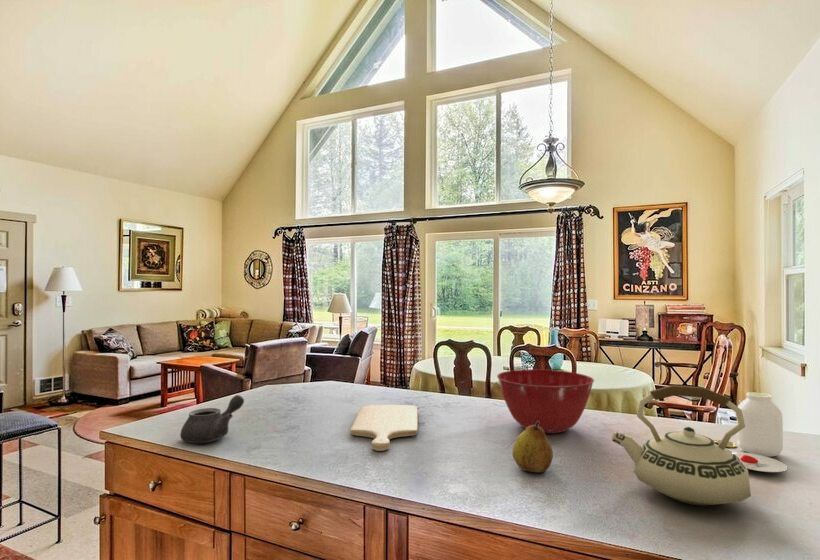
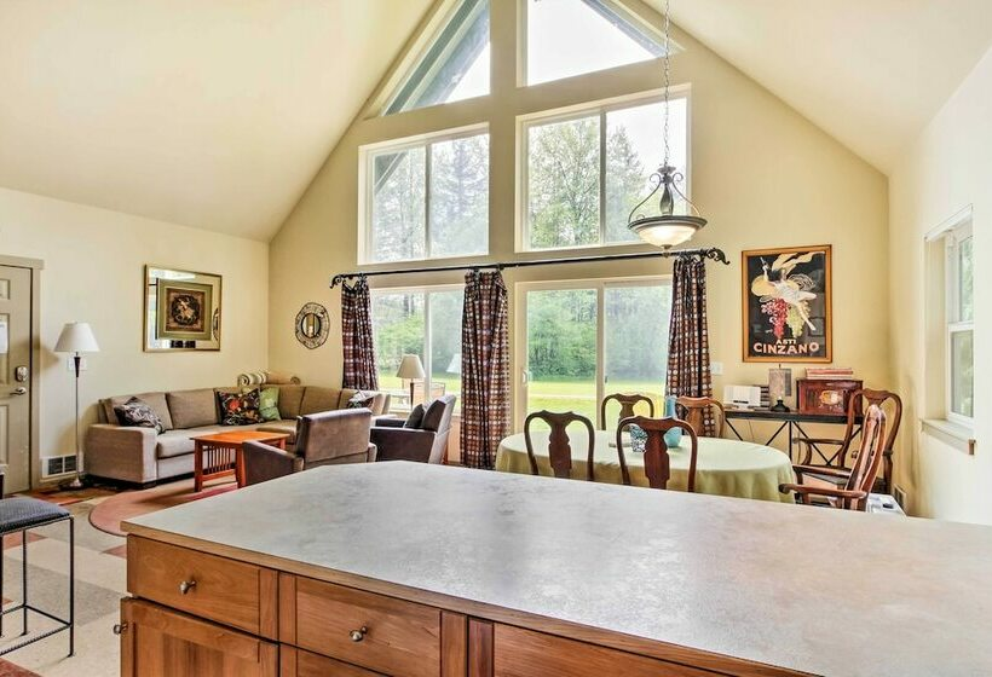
- teakettle [611,384,752,507]
- chopping board [349,404,419,452]
- teapot [179,394,245,444]
- jar [713,391,788,473]
- fruit [512,421,554,474]
- mixing bowl [496,368,595,434]
